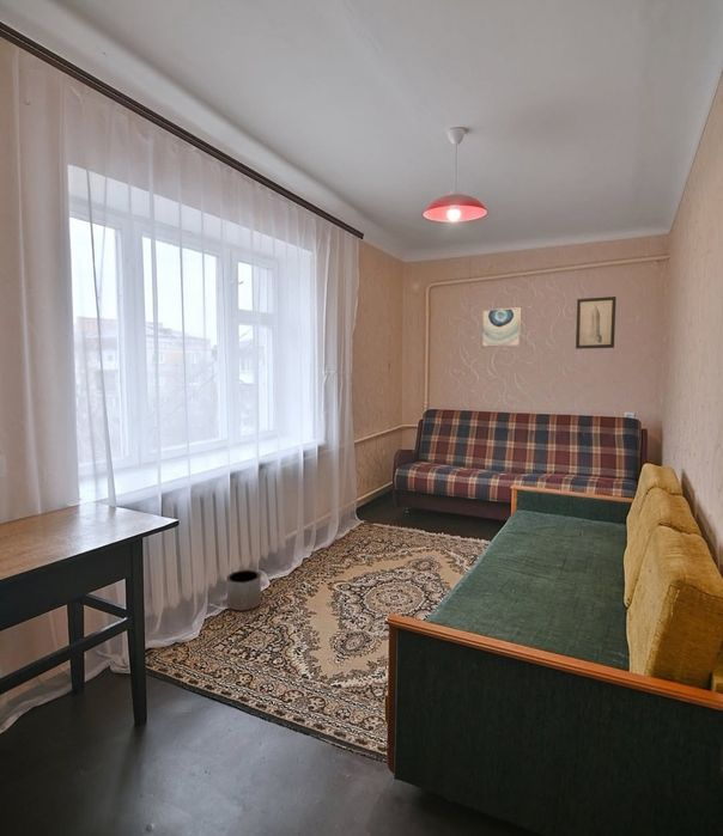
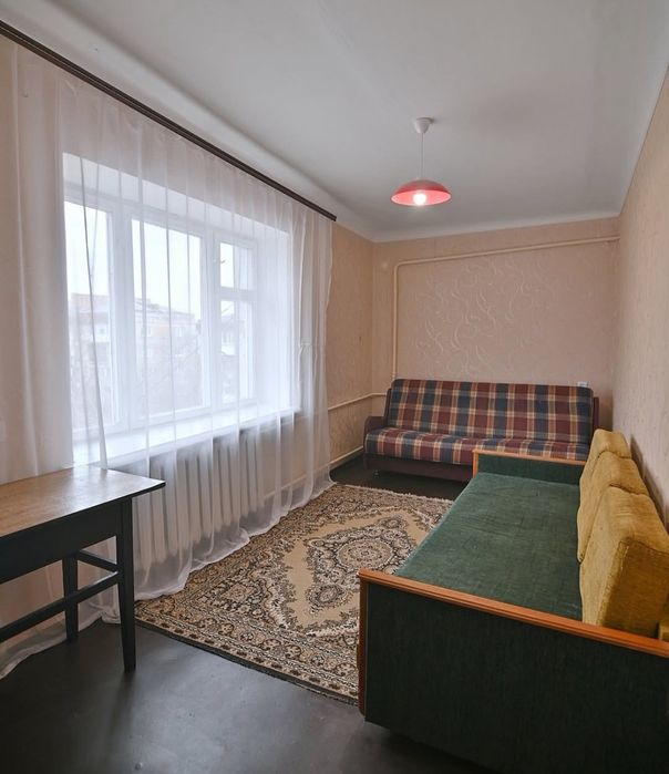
- planter [226,569,262,612]
- wall art [575,295,618,350]
- wall art [480,306,522,348]
